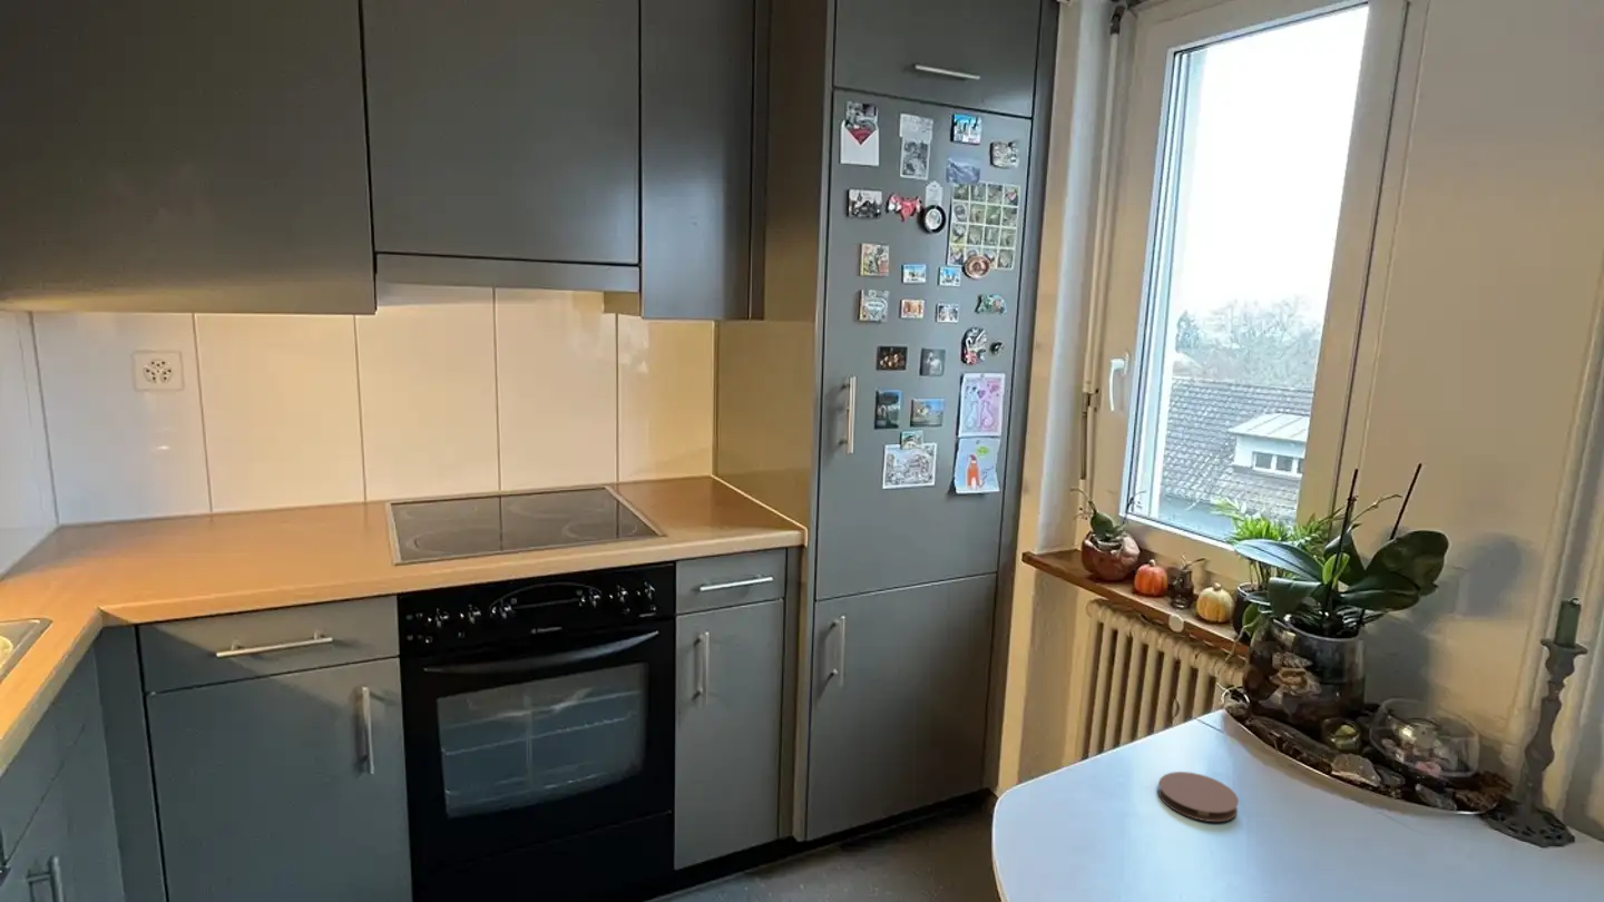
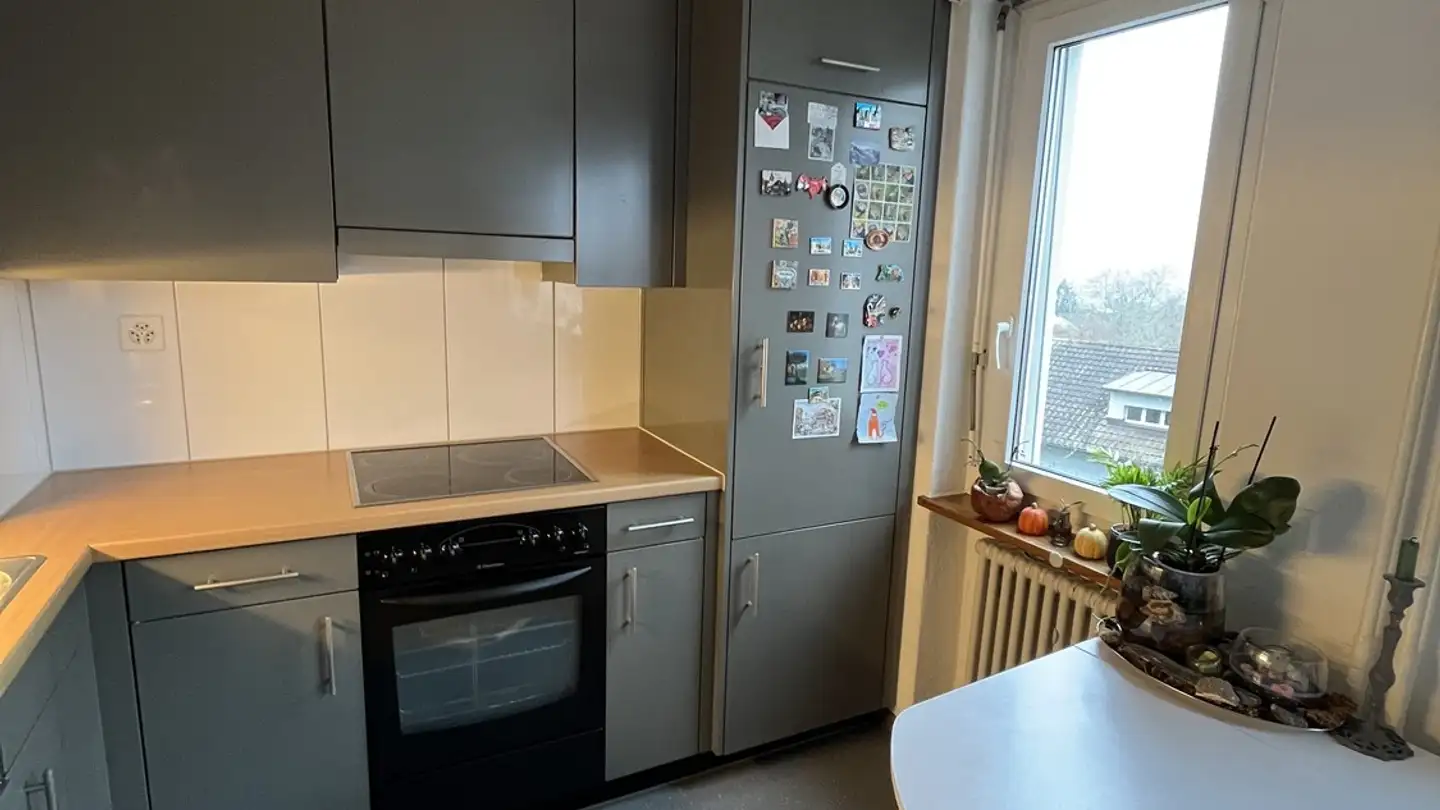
- coaster [1157,771,1240,823]
